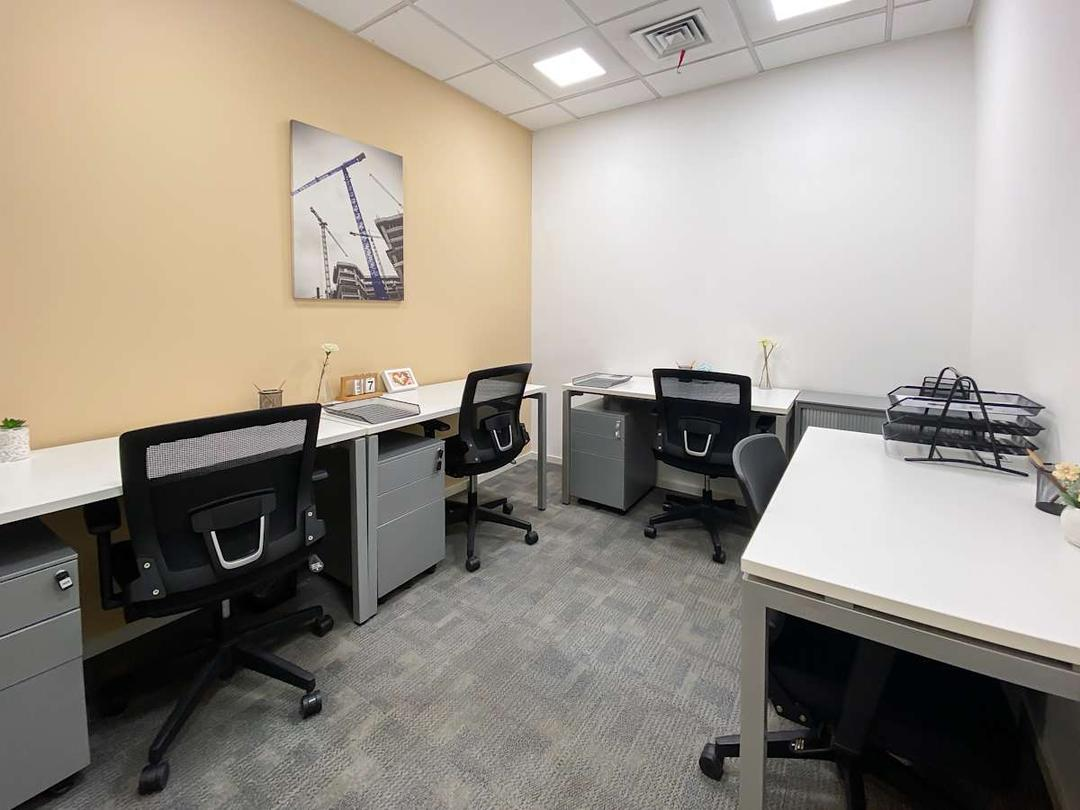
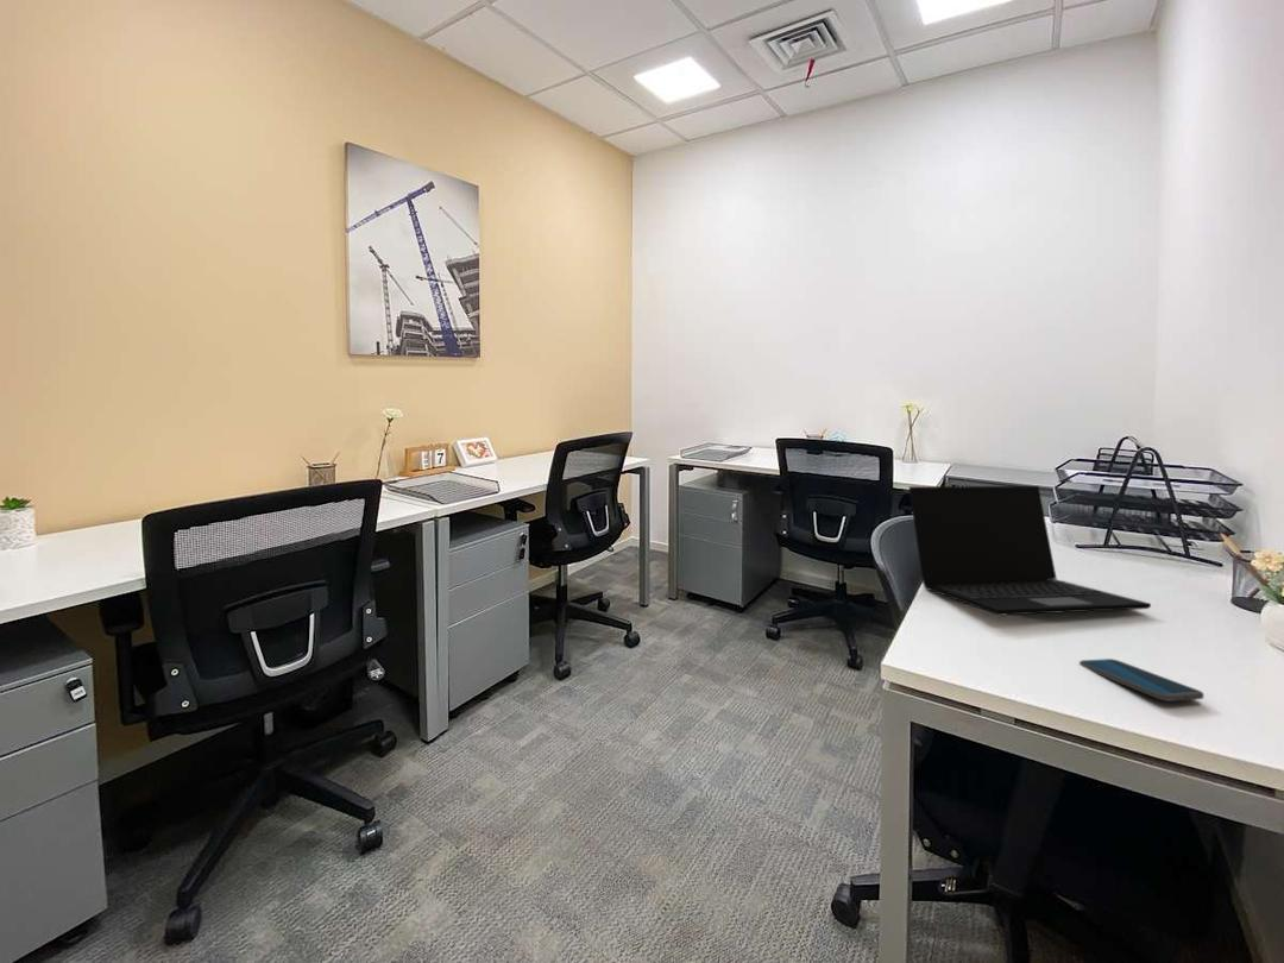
+ smartphone [1078,657,1204,703]
+ laptop [908,485,1152,617]
